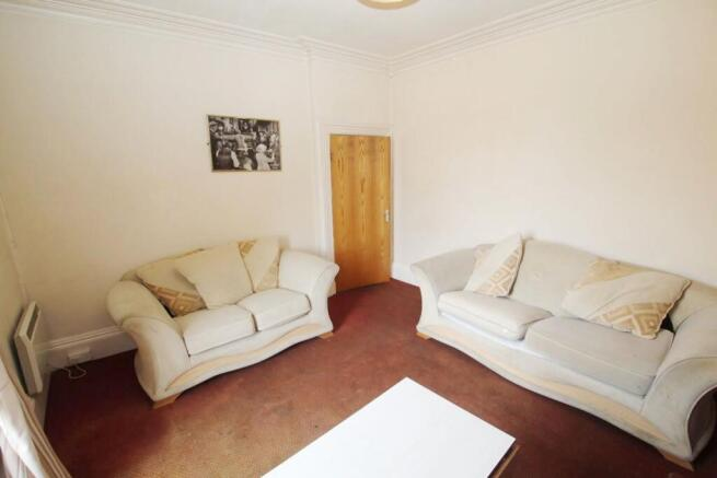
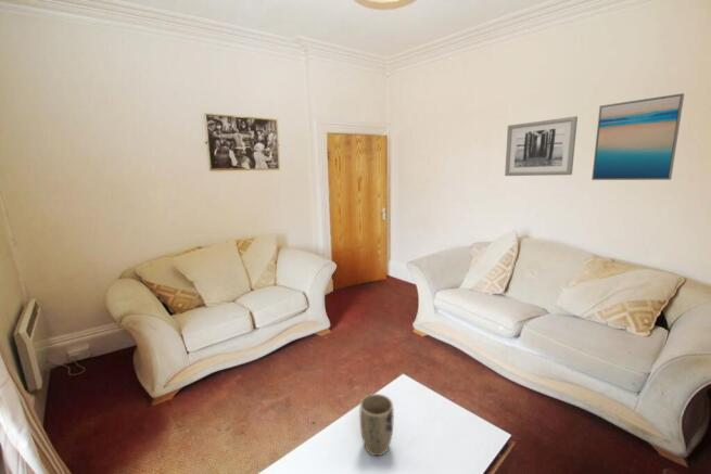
+ wall art [504,115,579,177]
+ wall art [591,92,685,181]
+ plant pot [359,393,394,457]
